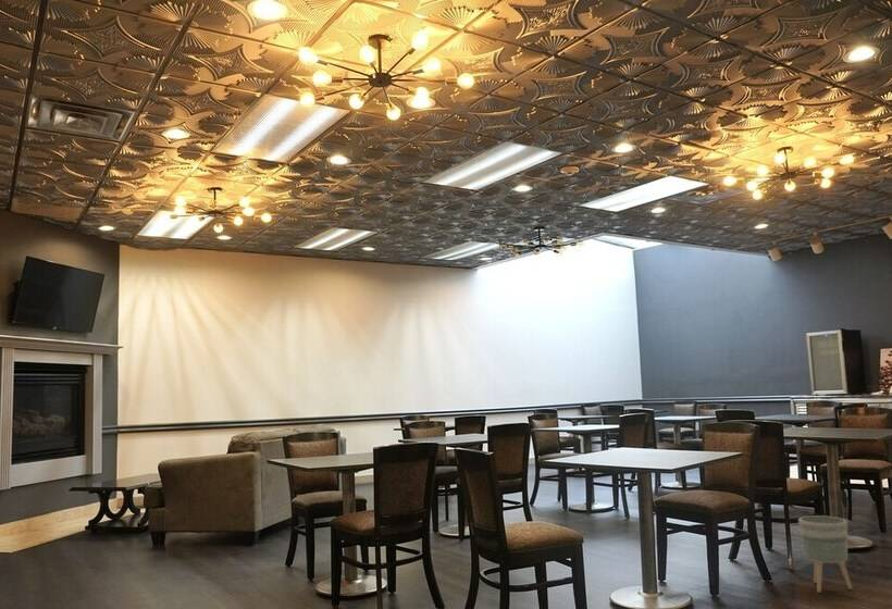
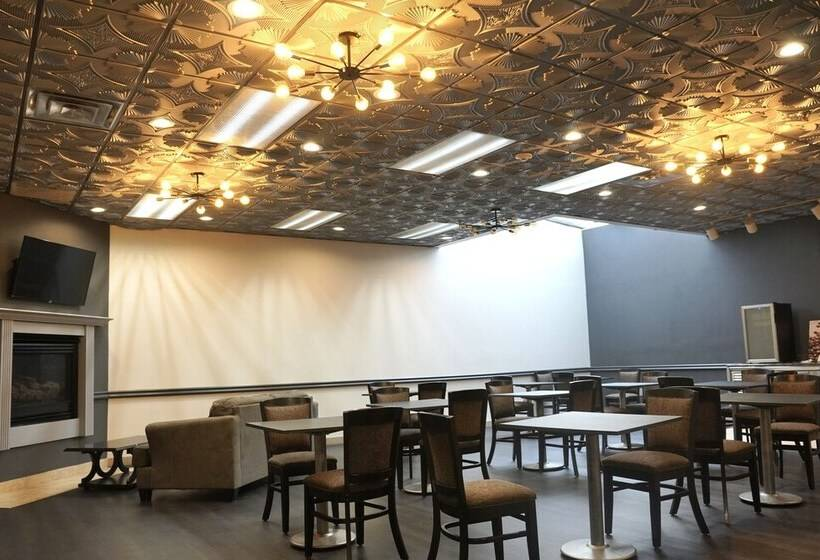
- planter [797,514,854,594]
